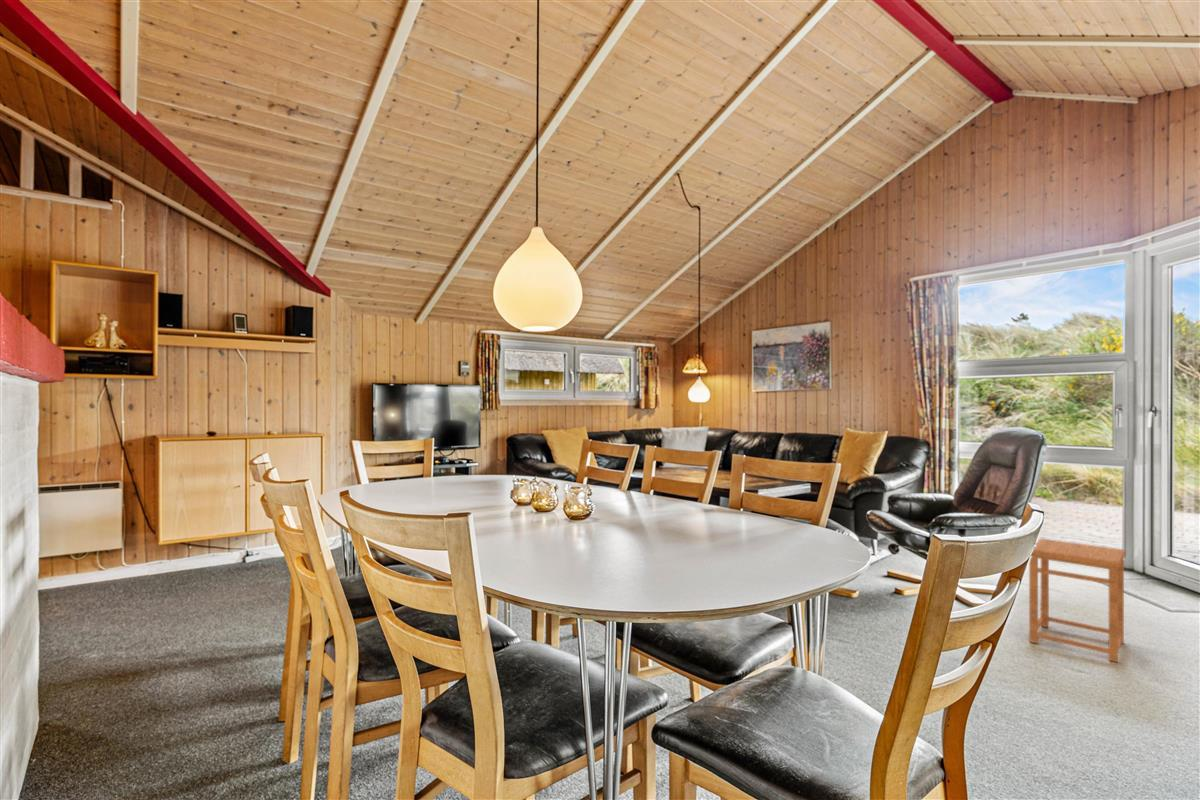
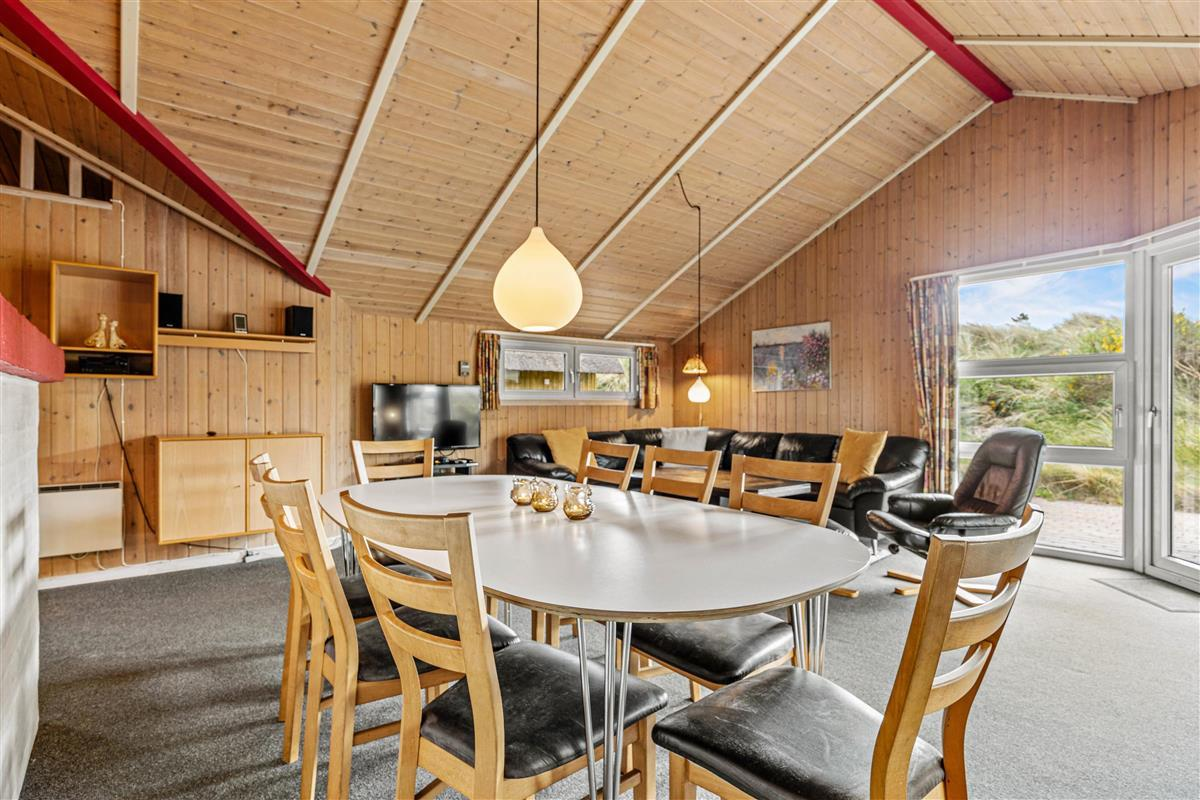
- side table [1028,537,1127,663]
